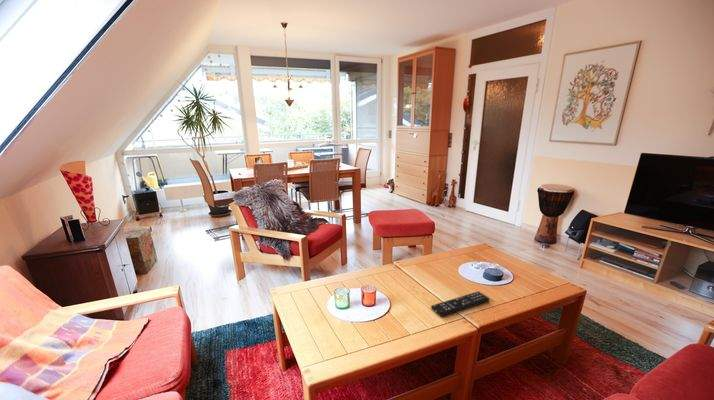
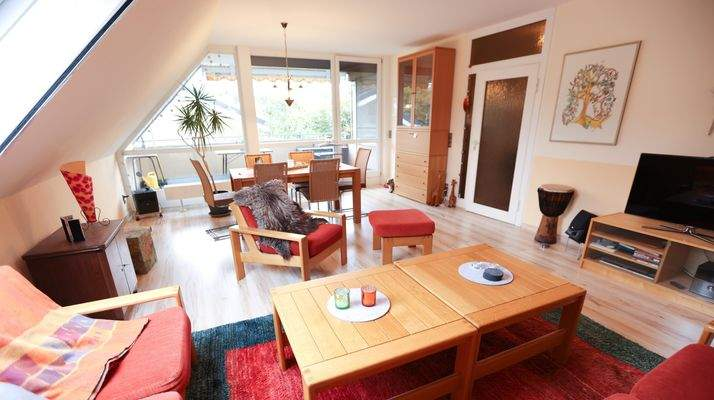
- remote control [430,290,490,318]
